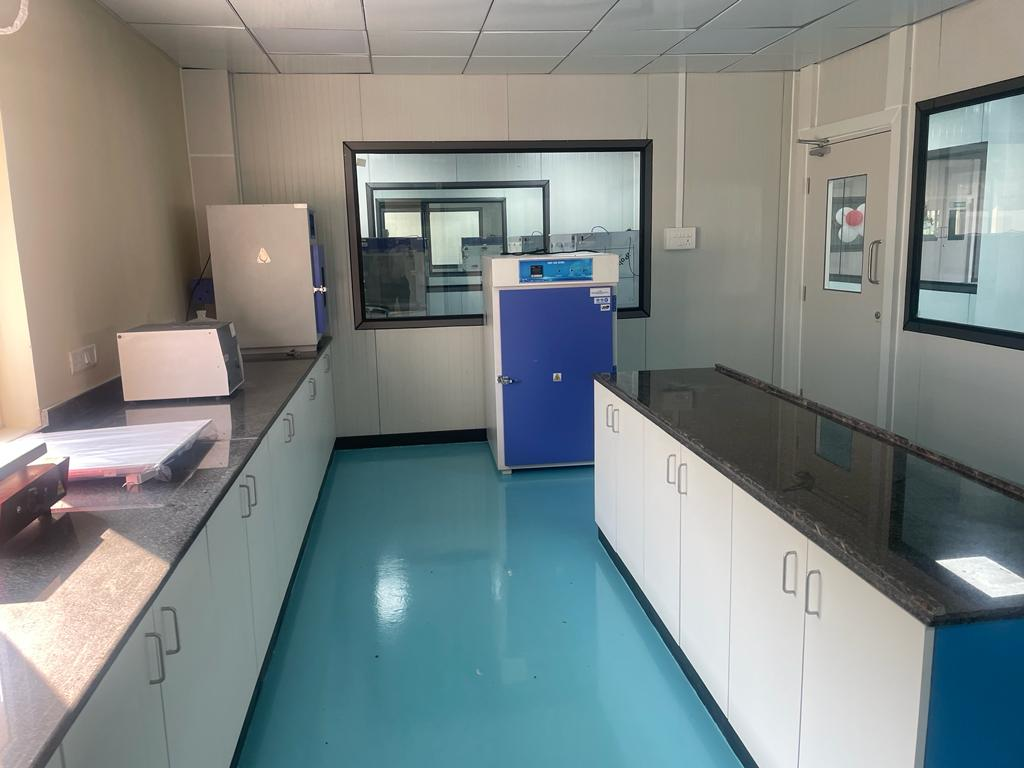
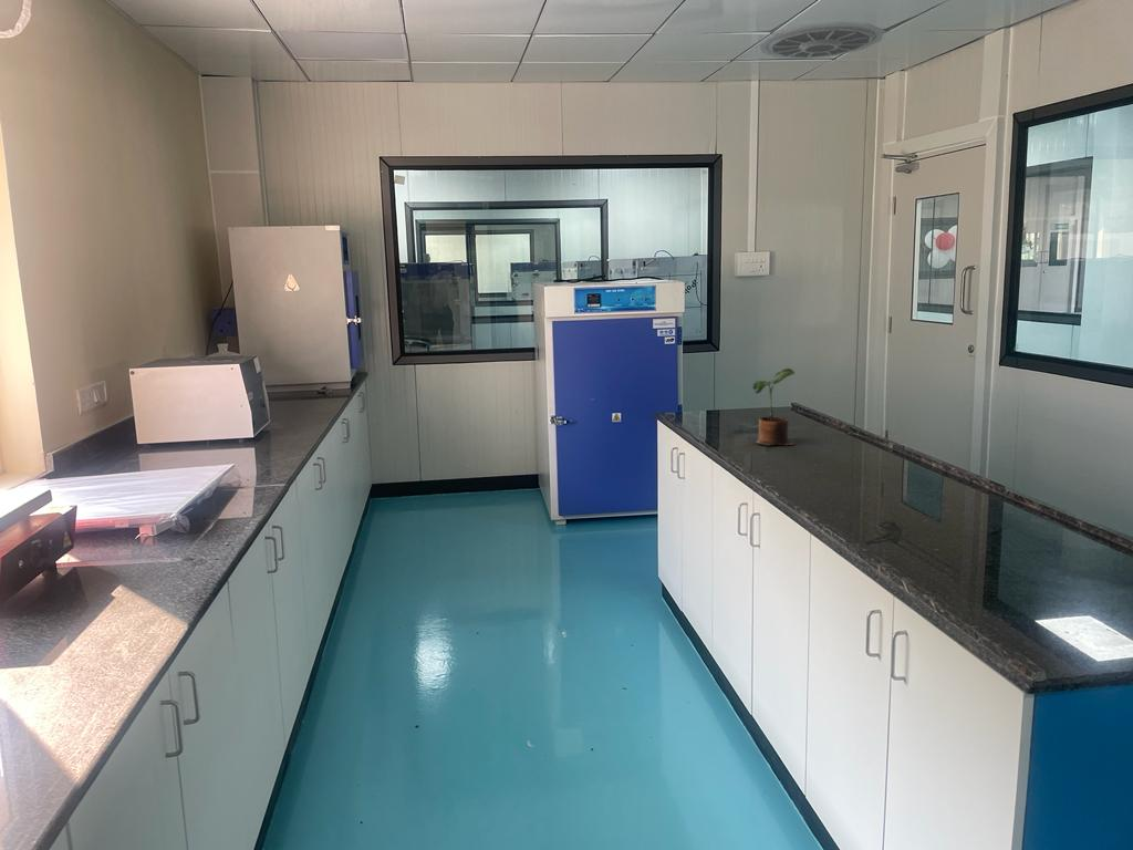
+ potted plant [752,367,797,446]
+ ceiling vent [758,21,885,60]
